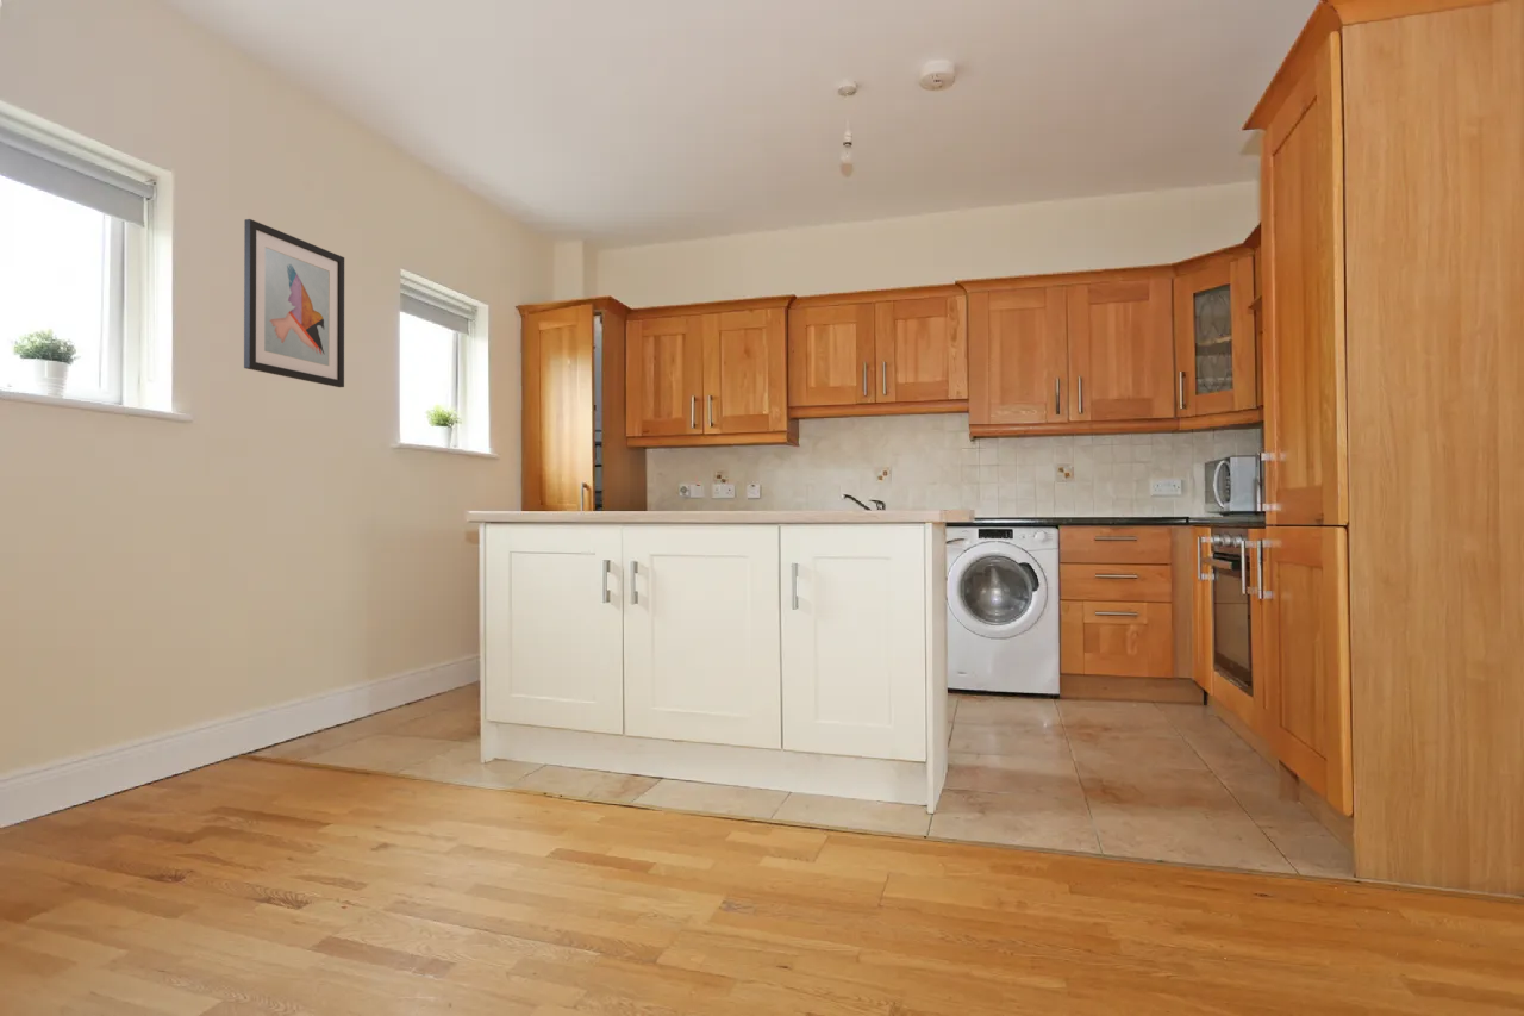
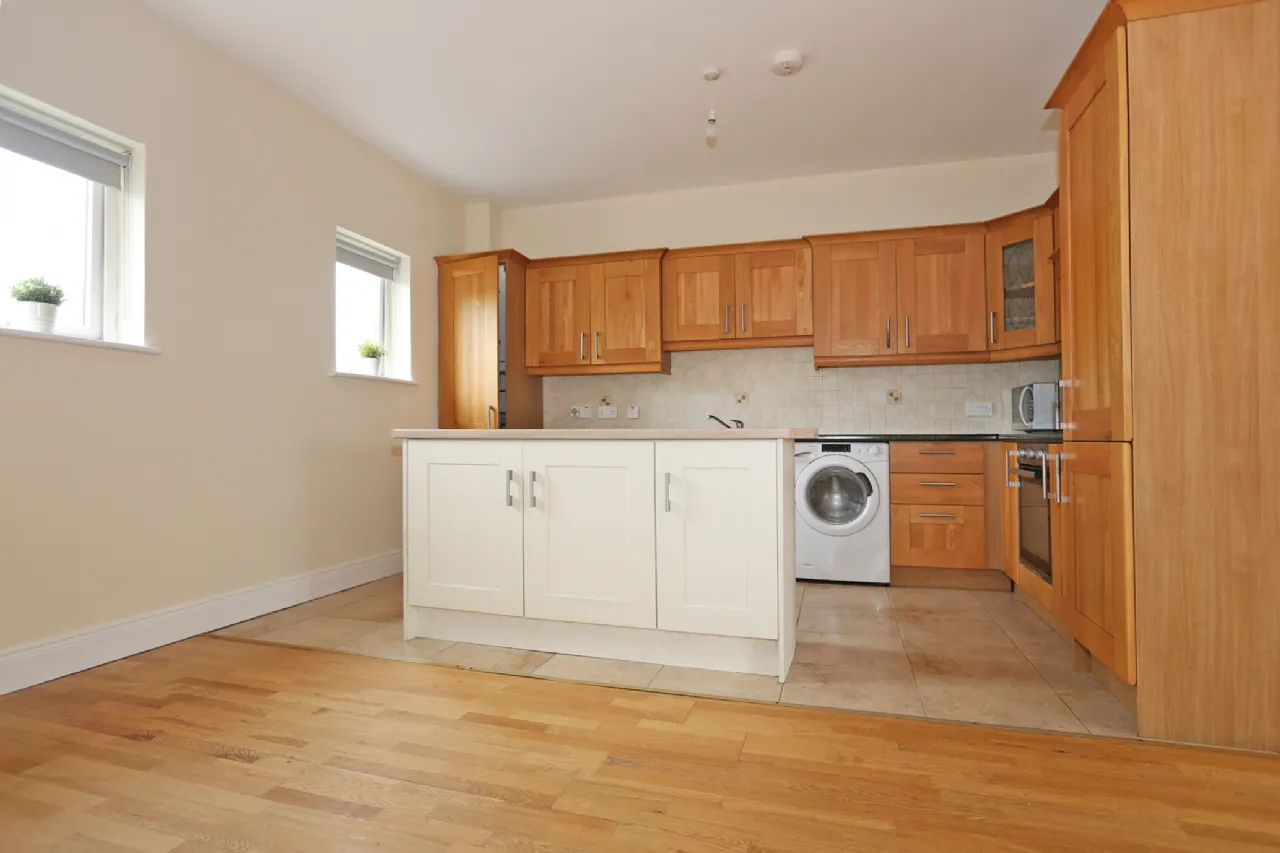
- wall art [243,218,345,388]
